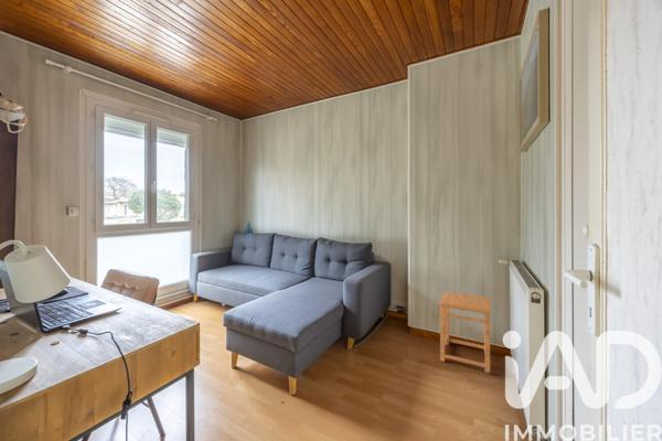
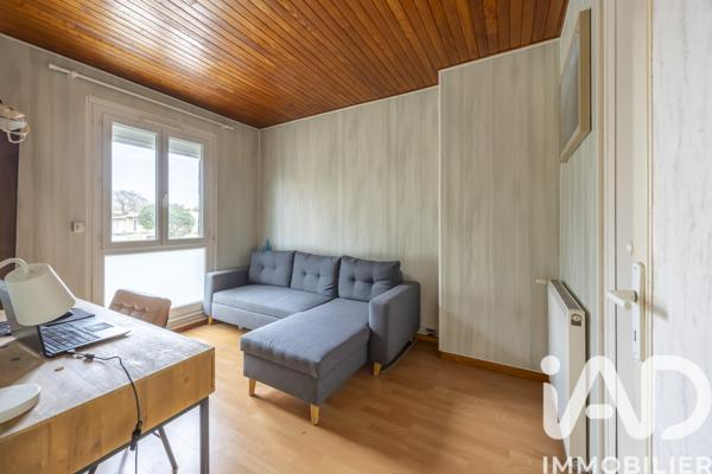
- side table [438,291,492,374]
